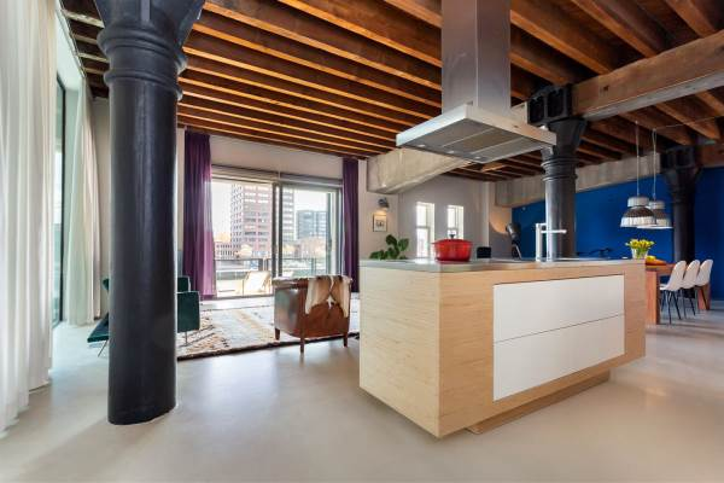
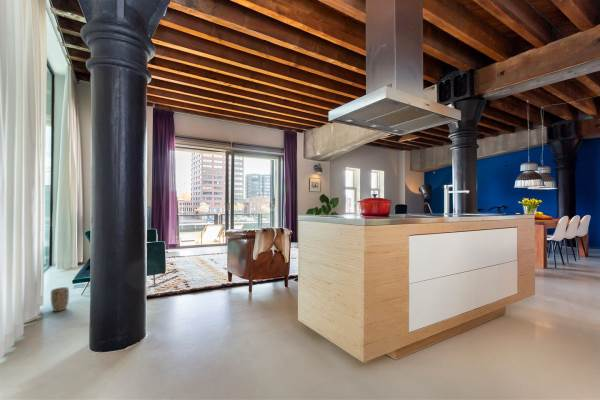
+ plant pot [50,286,70,312]
